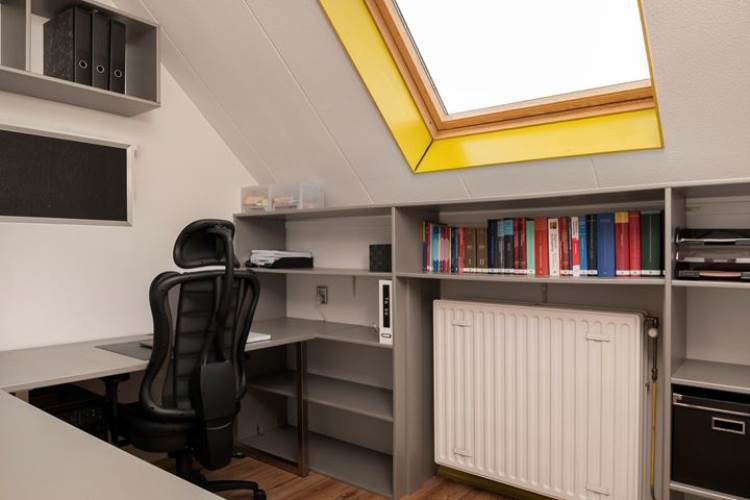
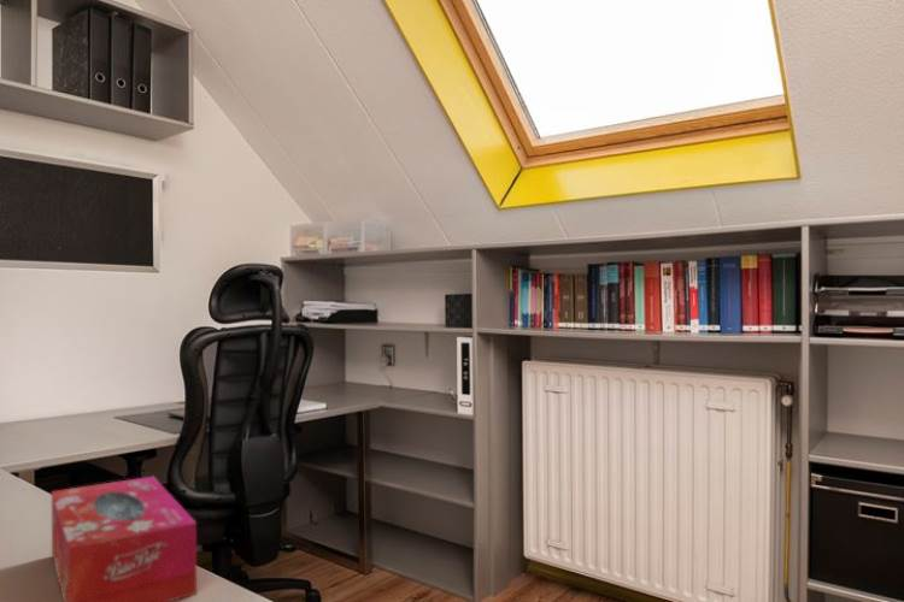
+ tissue box [51,476,198,602]
